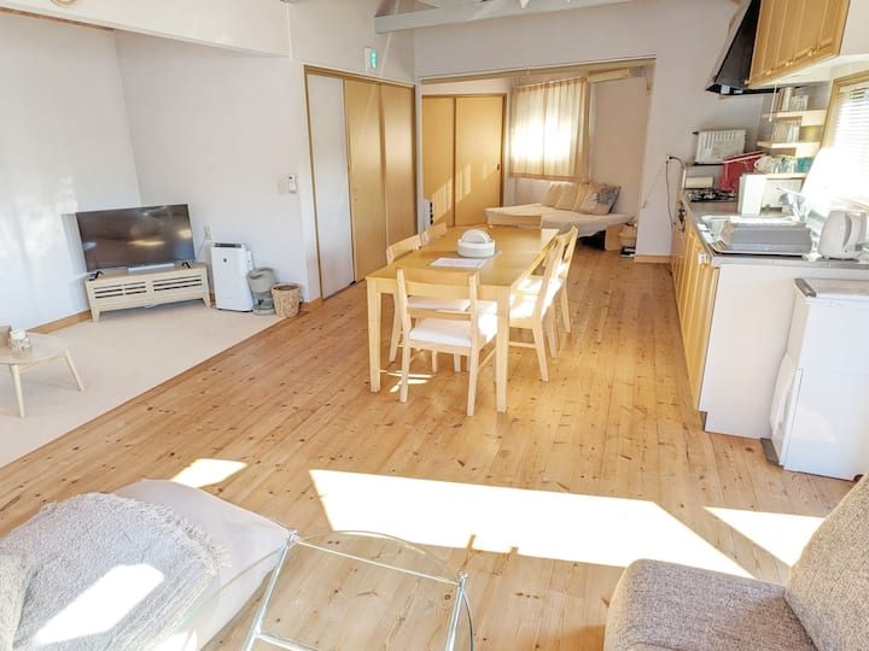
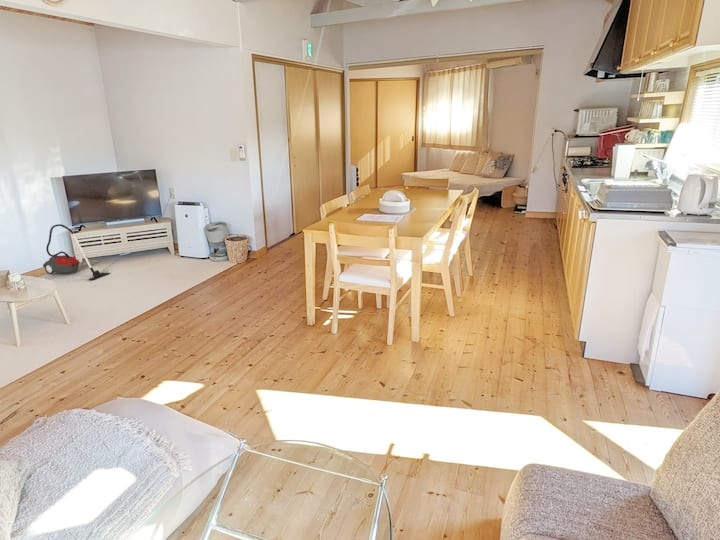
+ vacuum cleaner [42,223,111,281]
